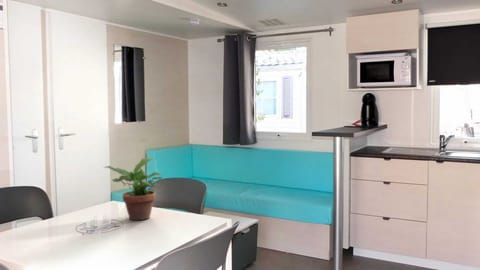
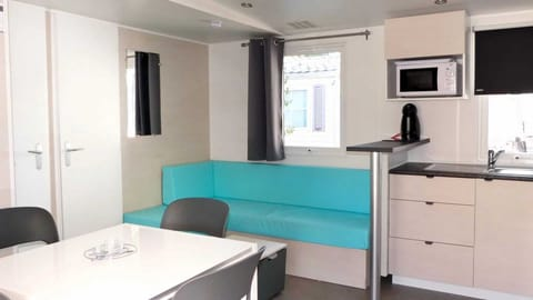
- potted plant [103,157,163,221]
